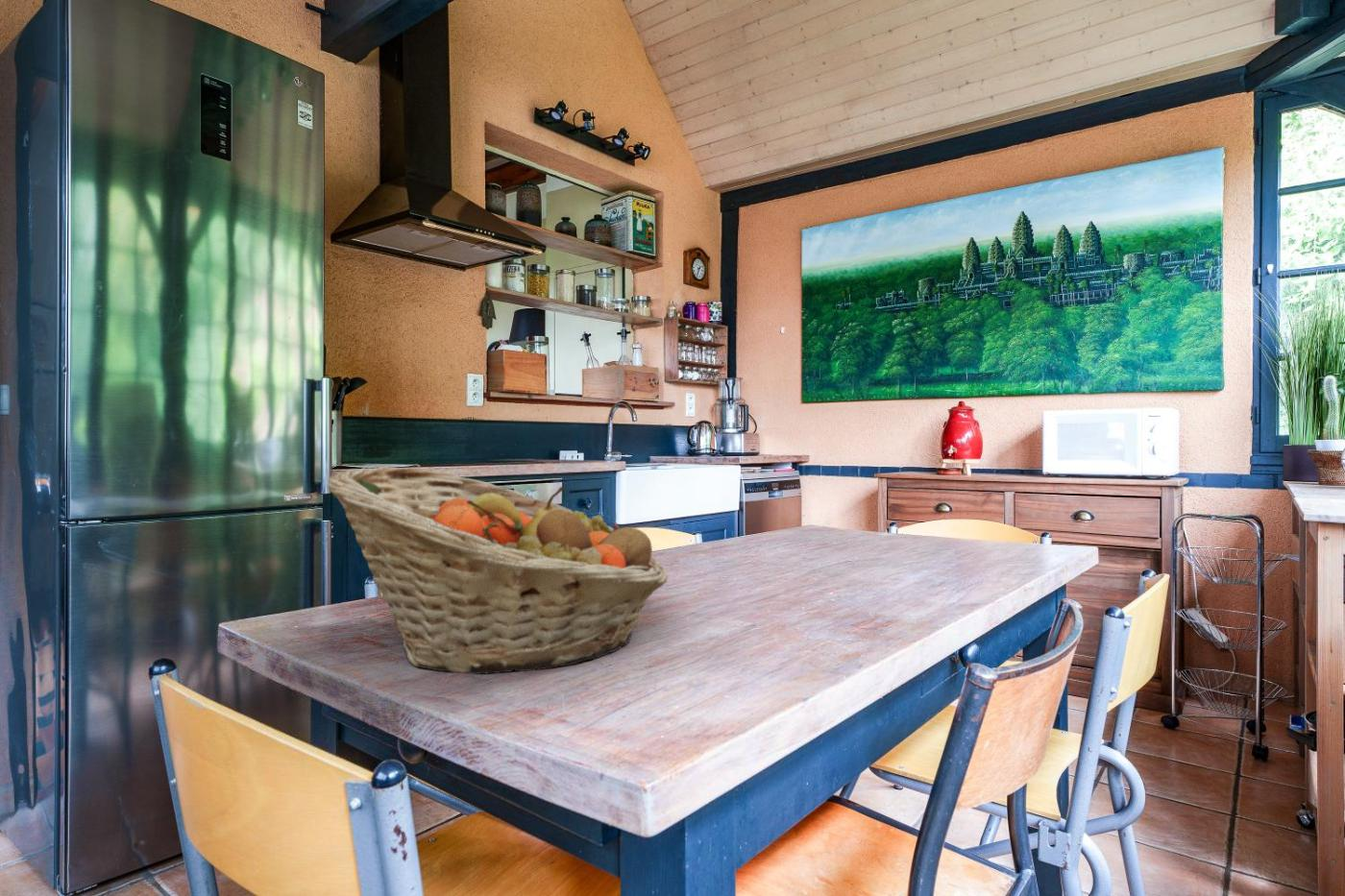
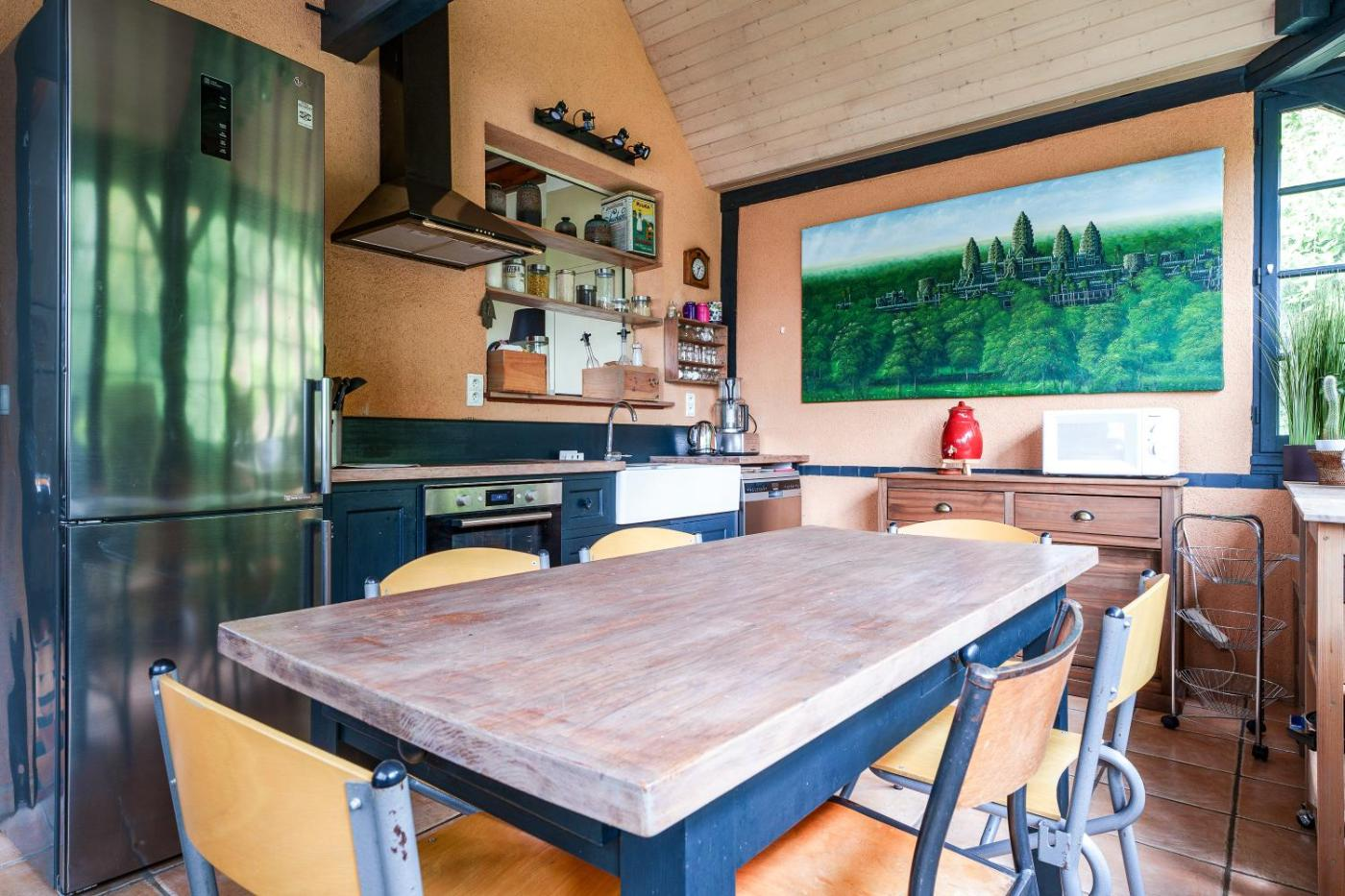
- fruit basket [326,465,669,675]
